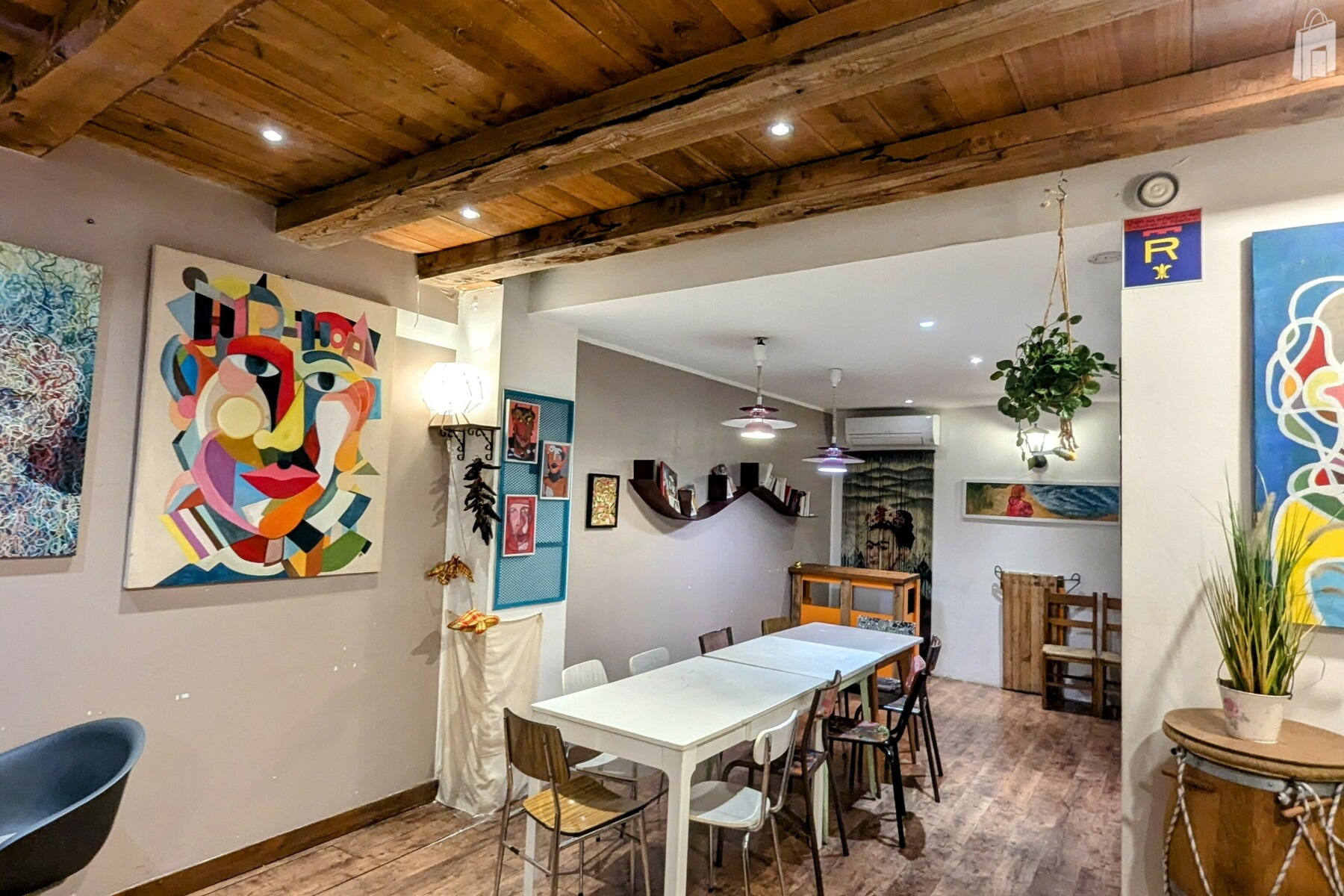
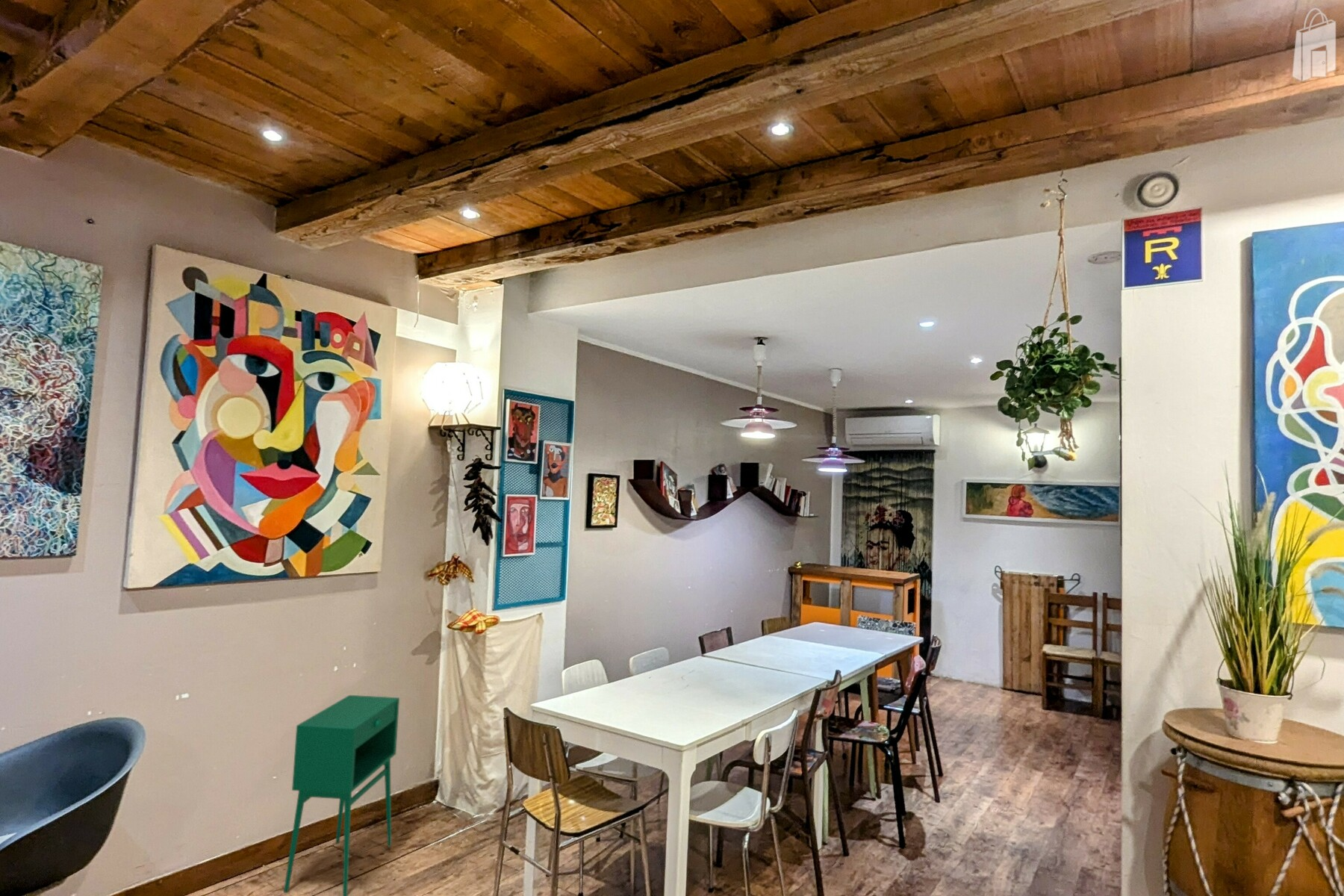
+ storage cabinet [283,694,400,896]
